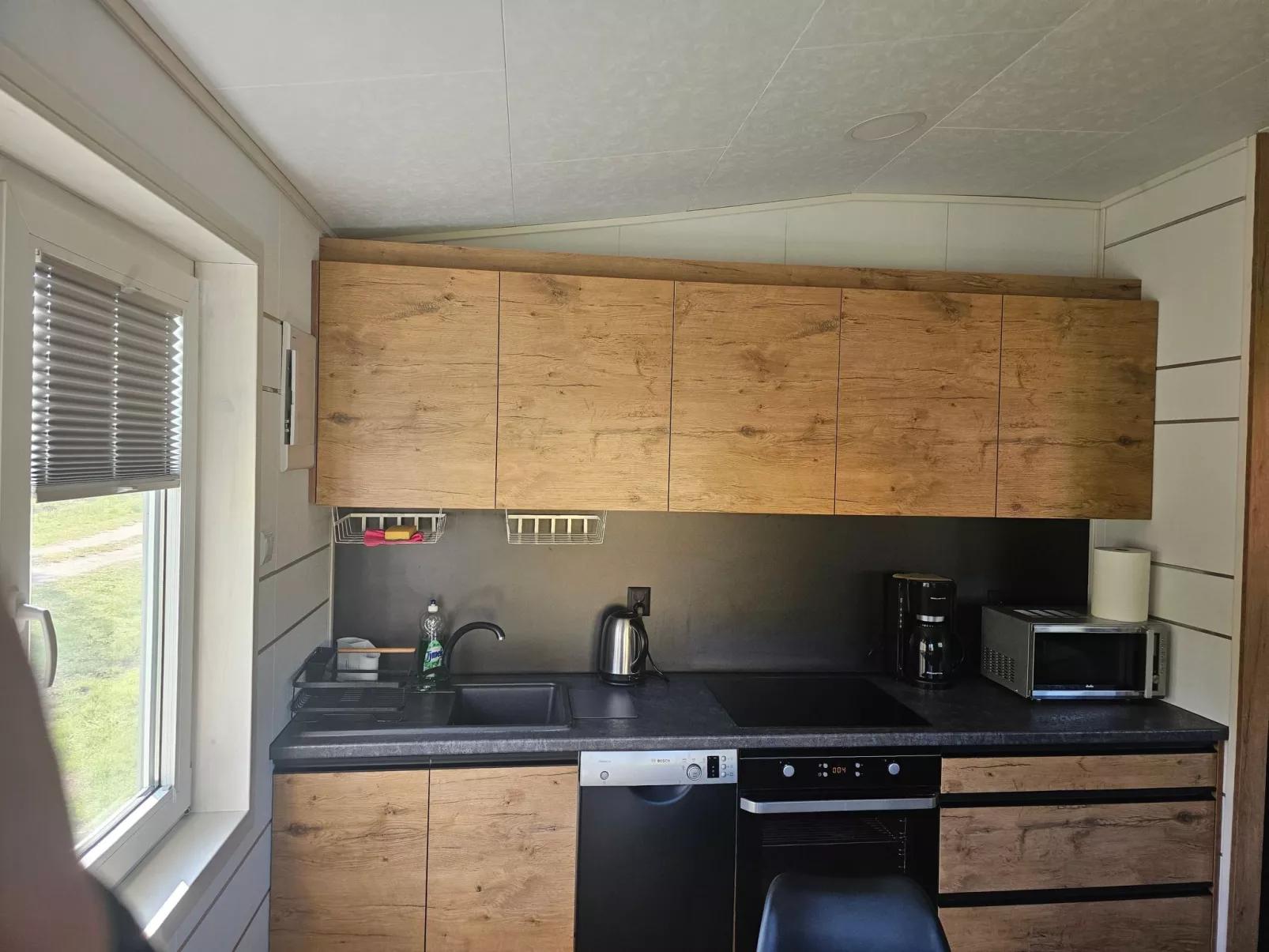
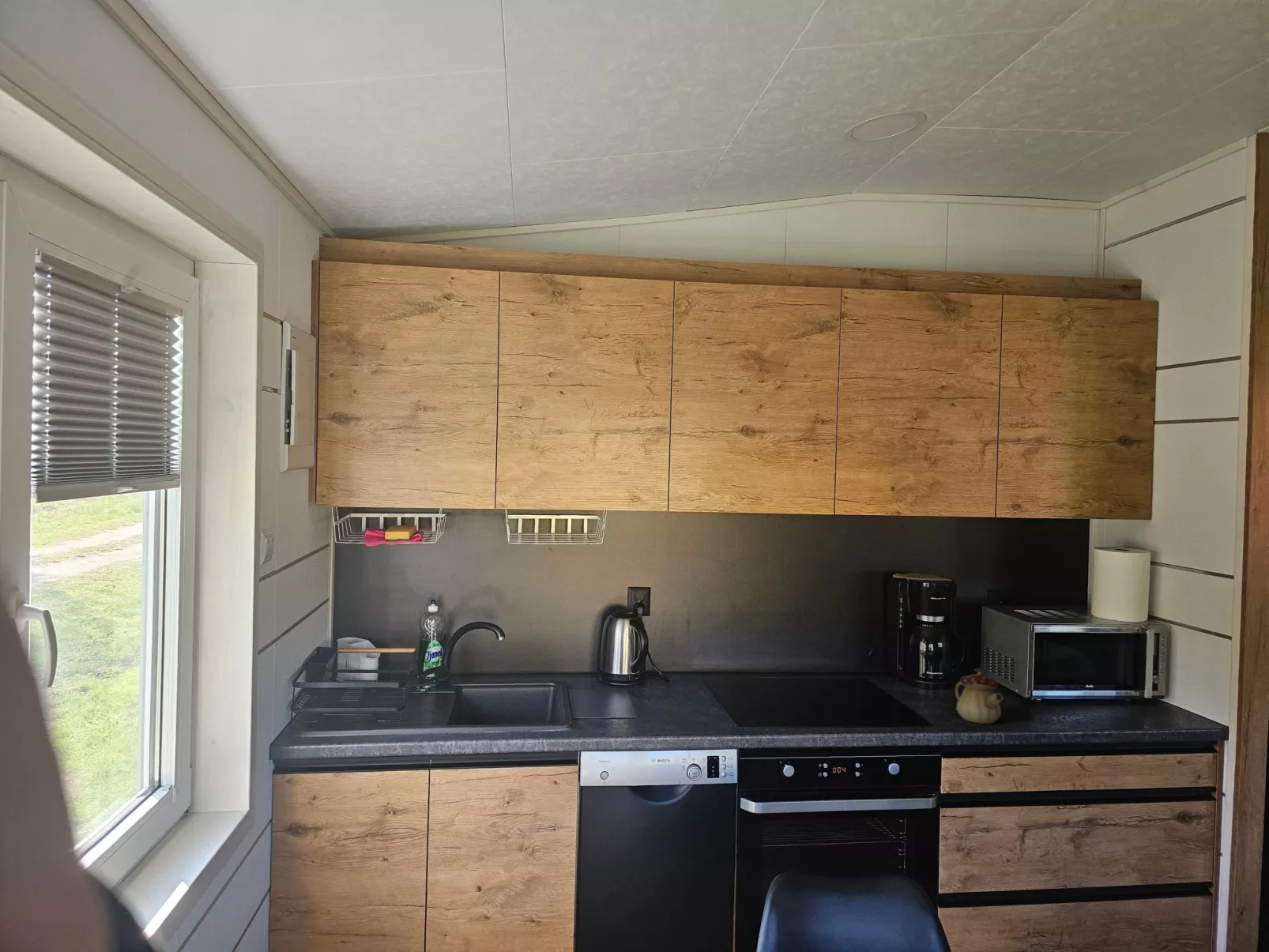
+ teapot [955,668,1004,724]
